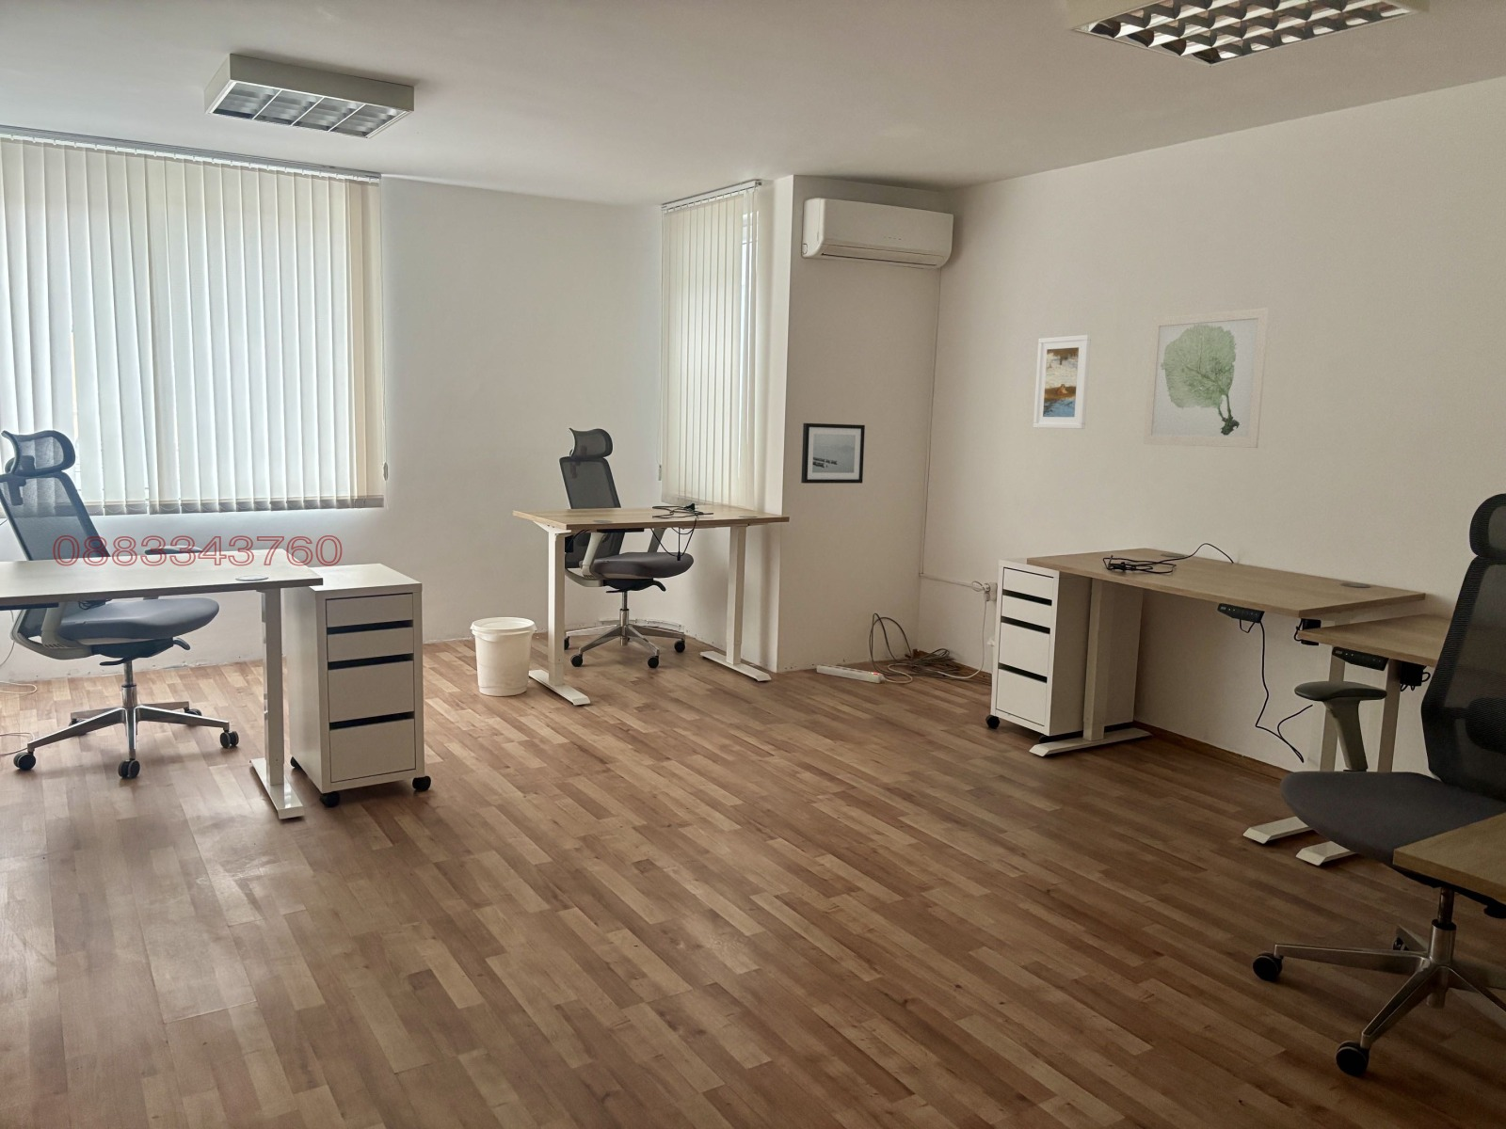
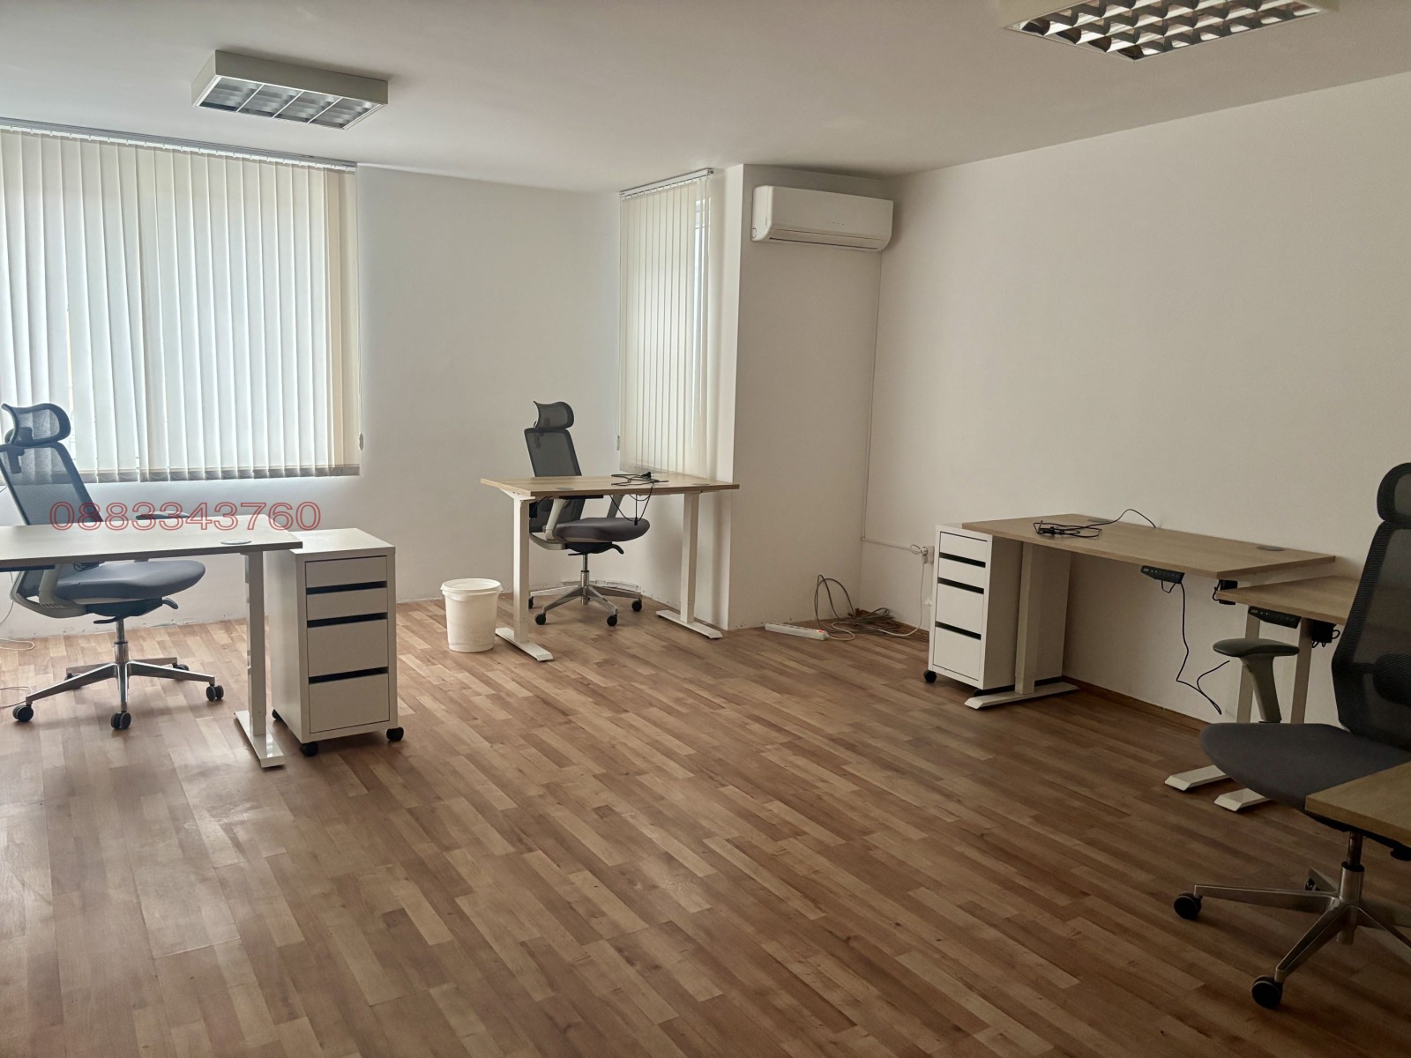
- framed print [1033,334,1092,430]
- wall art [1142,307,1271,448]
- wall art [800,422,866,485]
